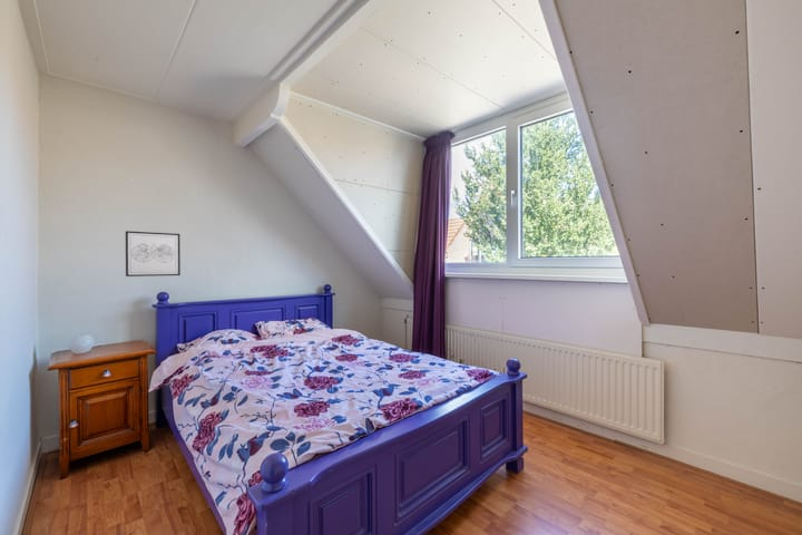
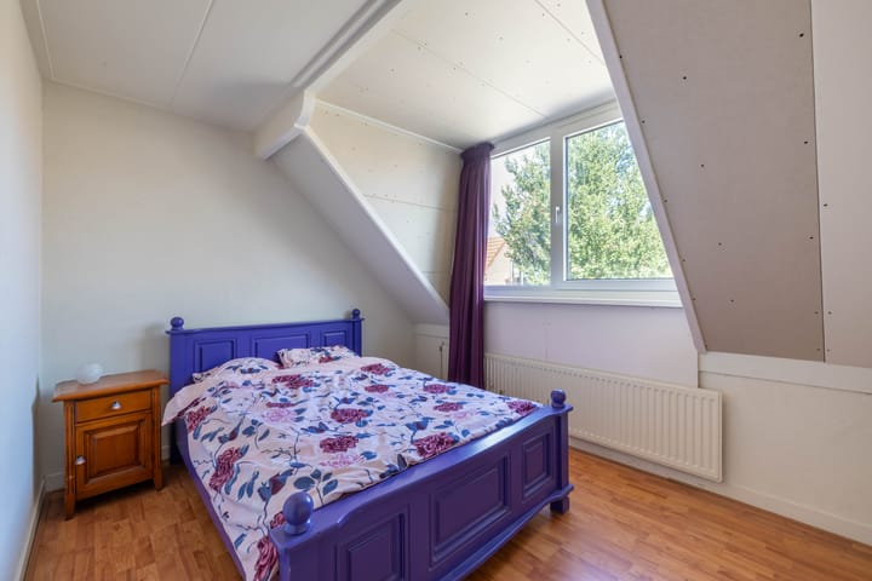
- wall art [125,230,182,278]
